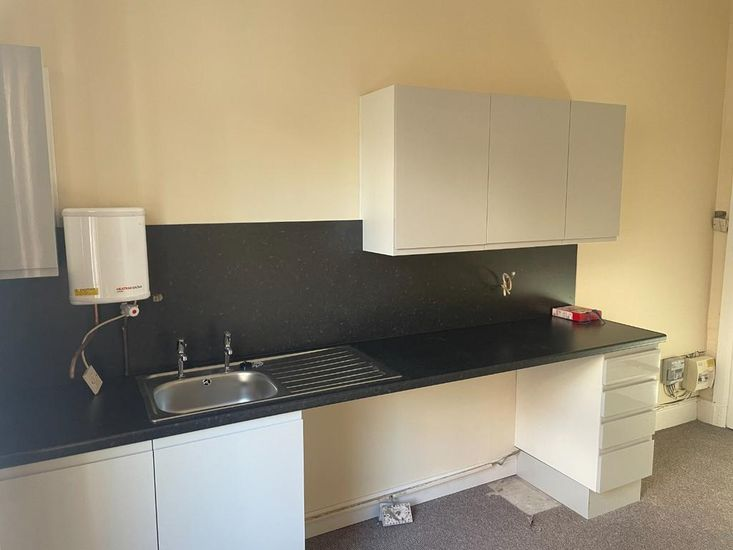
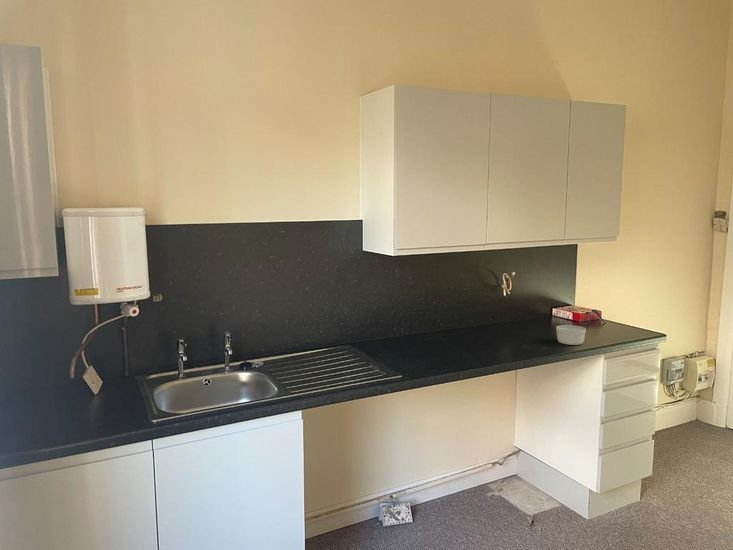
+ ramekin [555,324,587,346]
